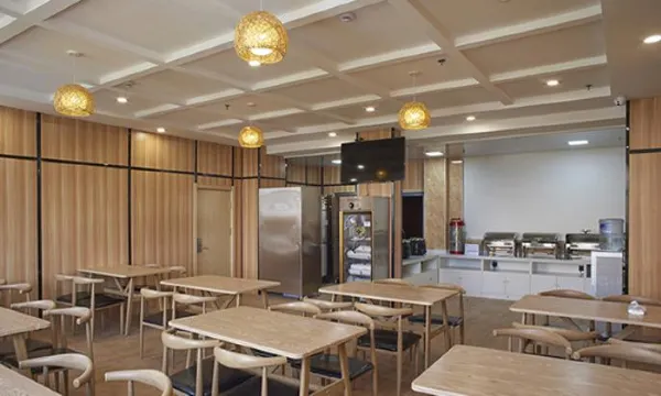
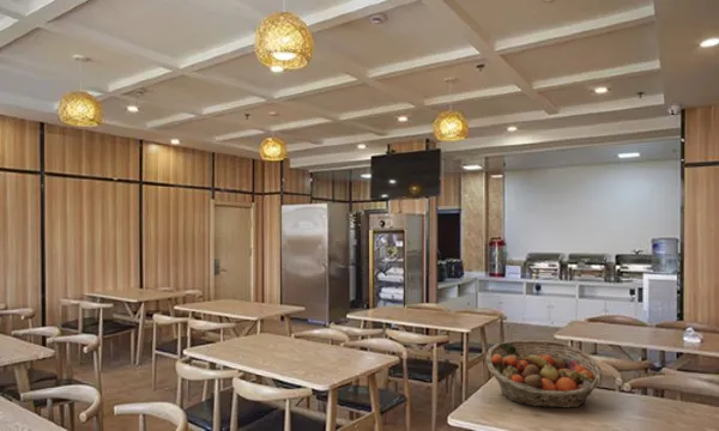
+ fruit basket [485,339,604,409]
